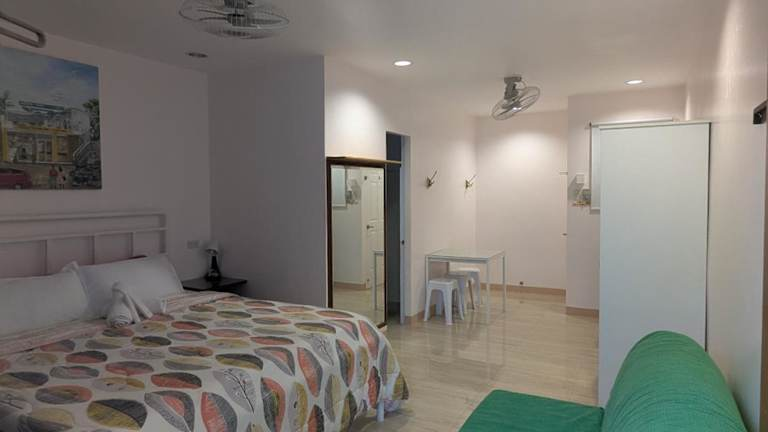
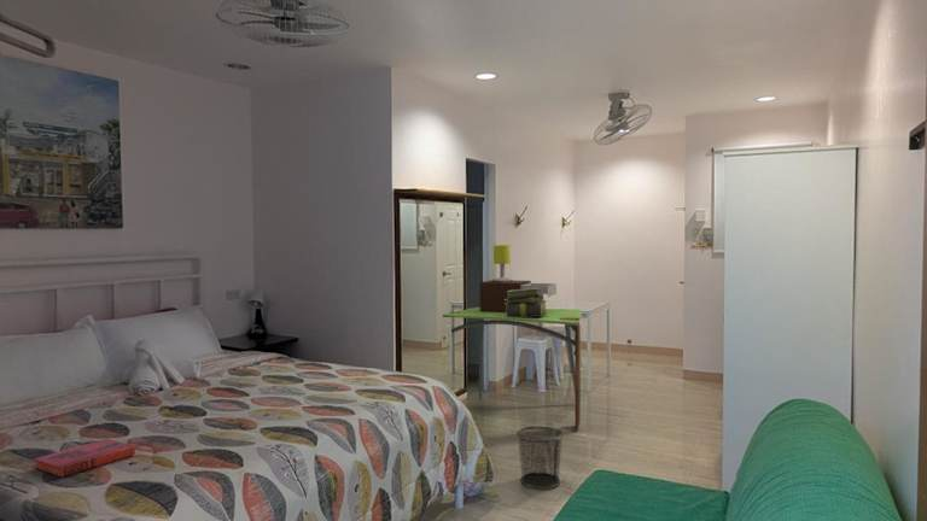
+ waste bin [515,425,565,490]
+ desk [443,306,583,431]
+ stack of books [505,288,548,317]
+ table lamp [479,244,558,312]
+ hardback book [33,438,136,479]
